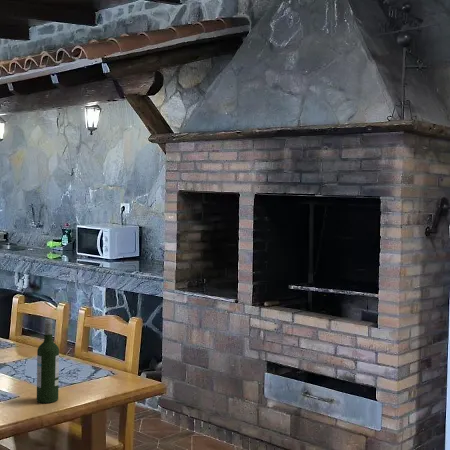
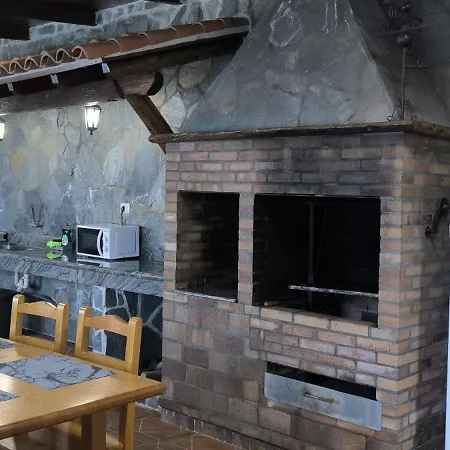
- wine bottle [36,318,60,404]
